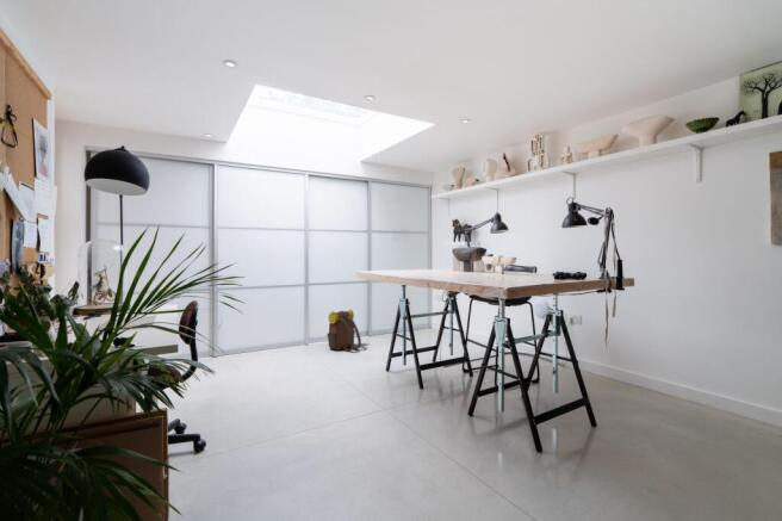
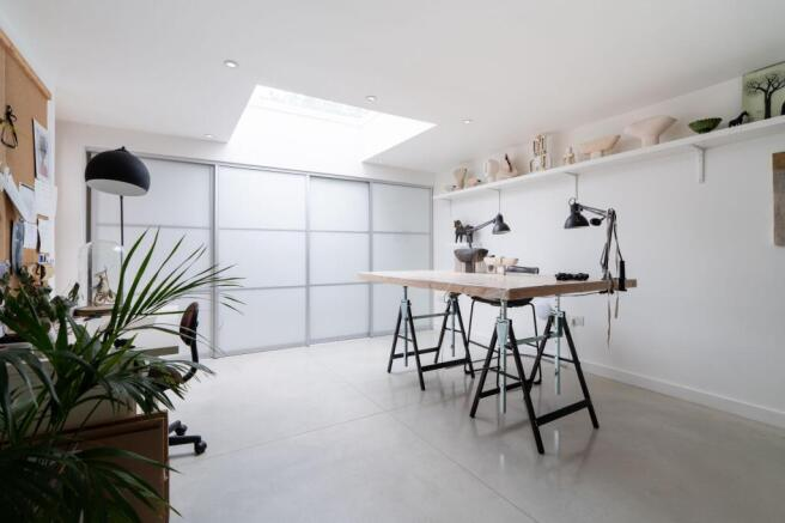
- backpack [325,309,362,352]
